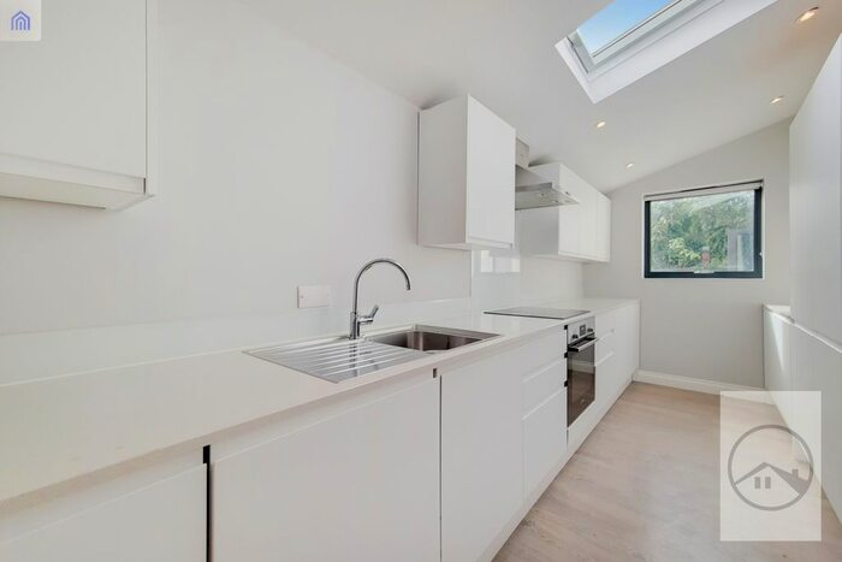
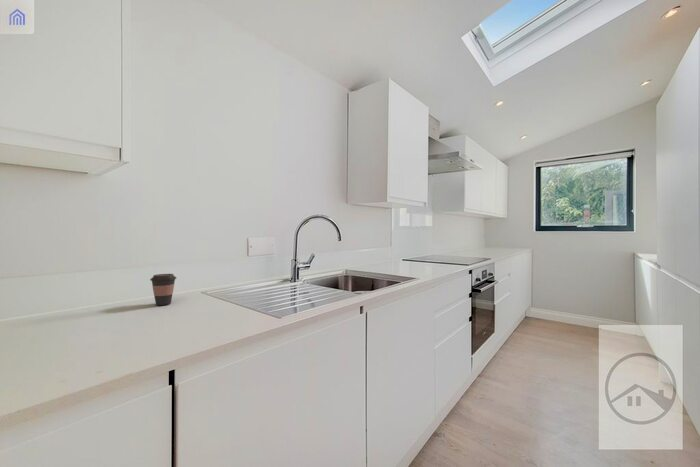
+ coffee cup [149,273,177,306]
